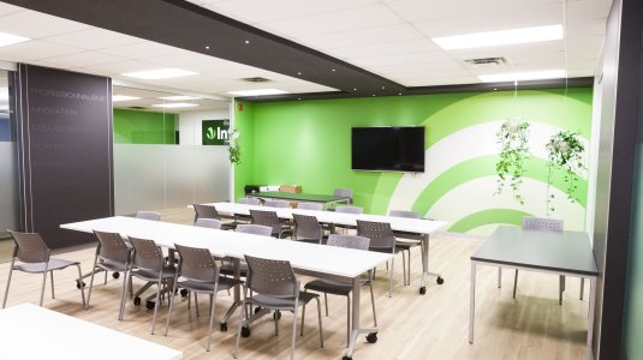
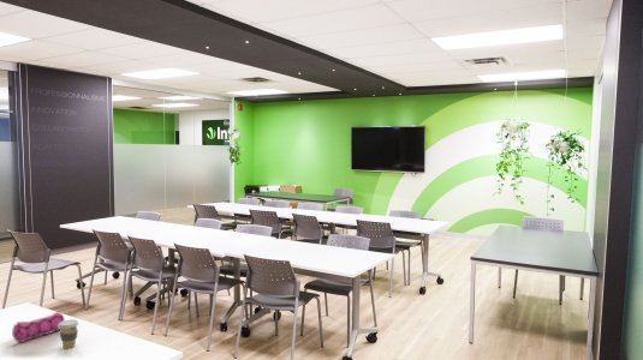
+ coffee cup [59,319,79,349]
+ pencil case [11,311,66,343]
